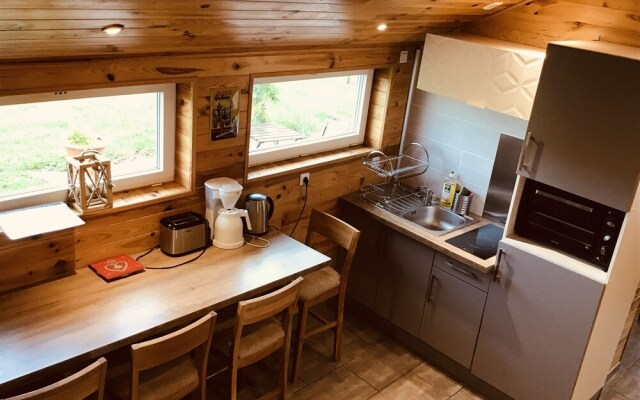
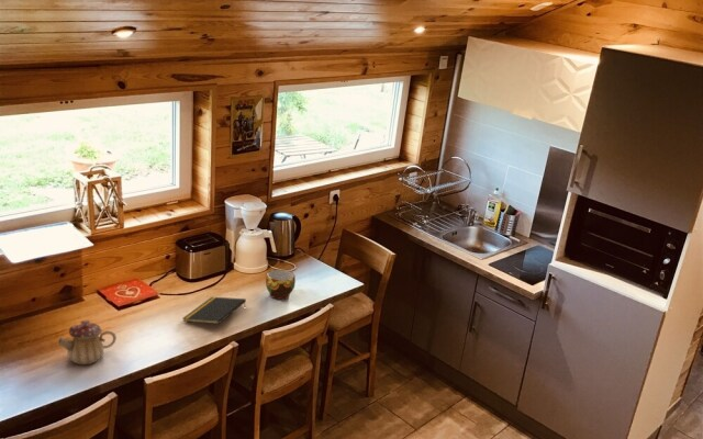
+ cup [265,268,297,301]
+ notepad [181,296,247,325]
+ teapot [57,319,118,367]
